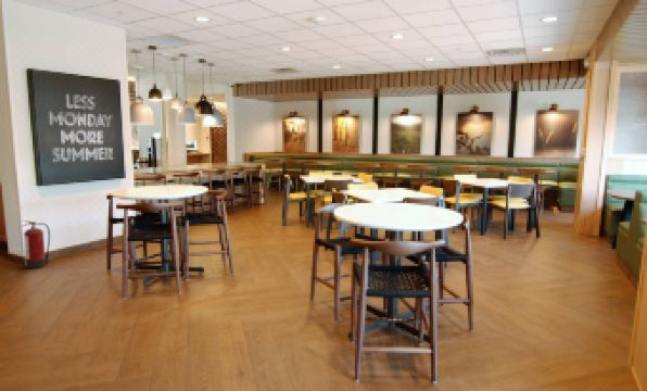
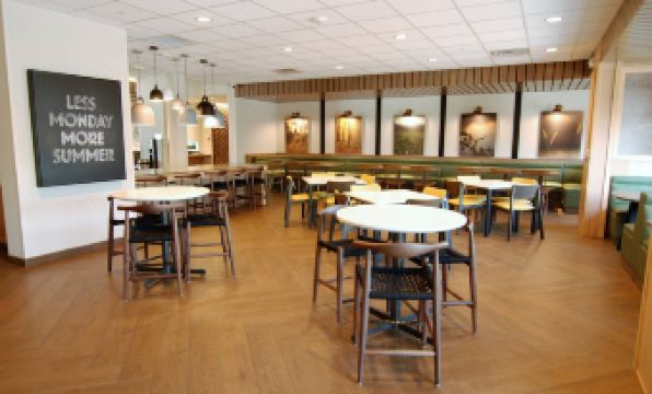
- fire extinguisher [20,219,51,269]
